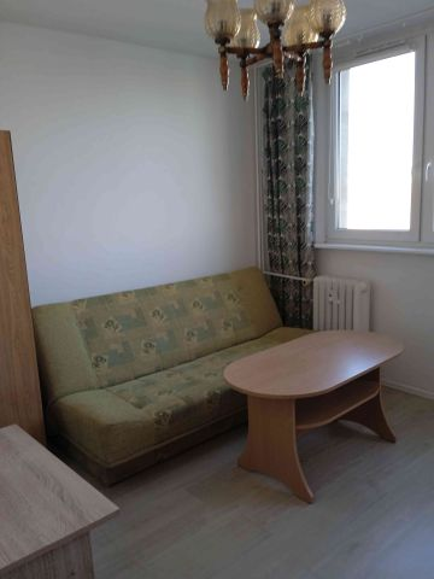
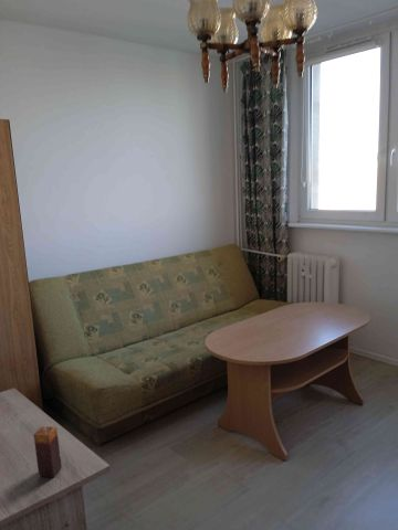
+ candle [33,425,63,478]
